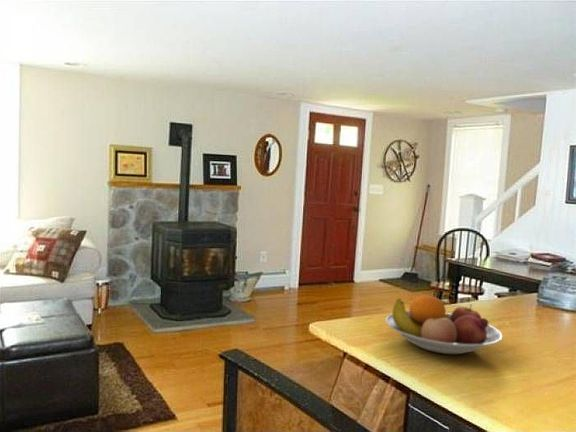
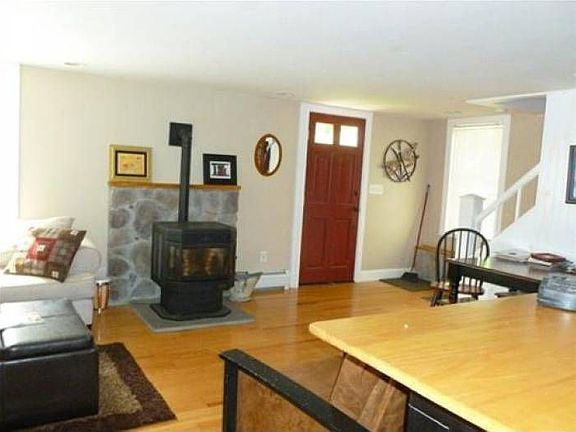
- fruit bowl [384,295,504,355]
